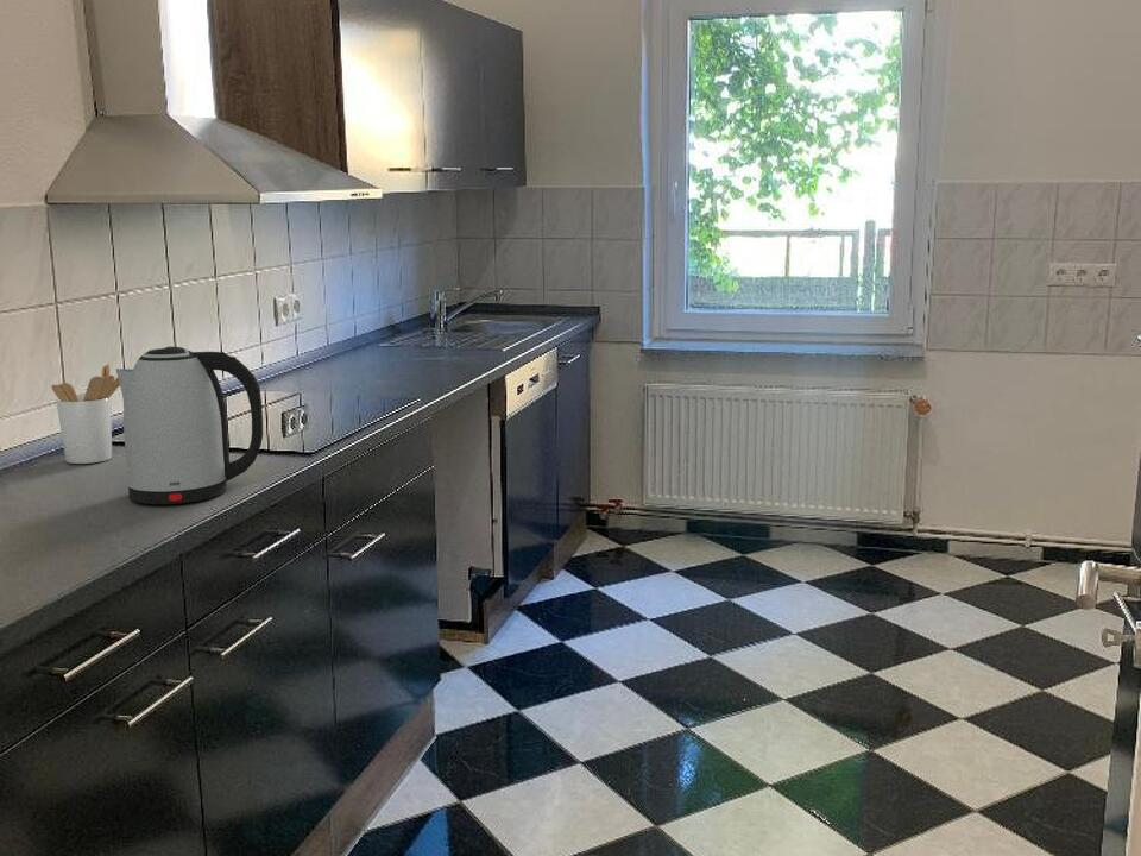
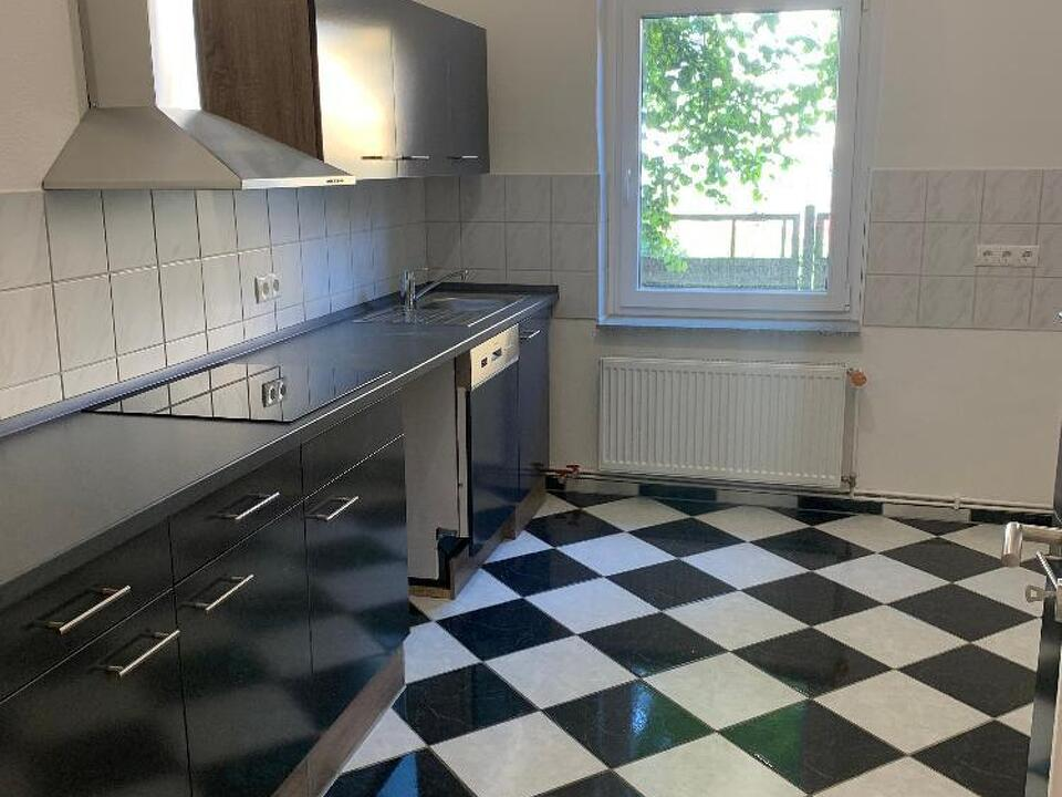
- kettle [114,346,264,505]
- utensil holder [51,364,120,465]
